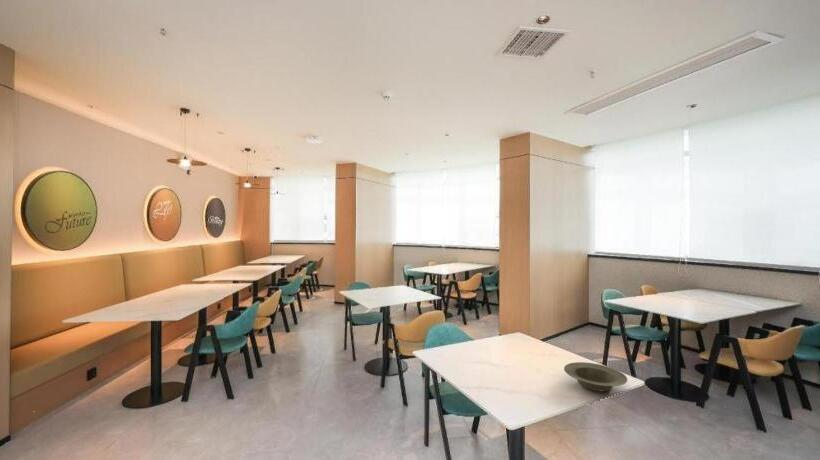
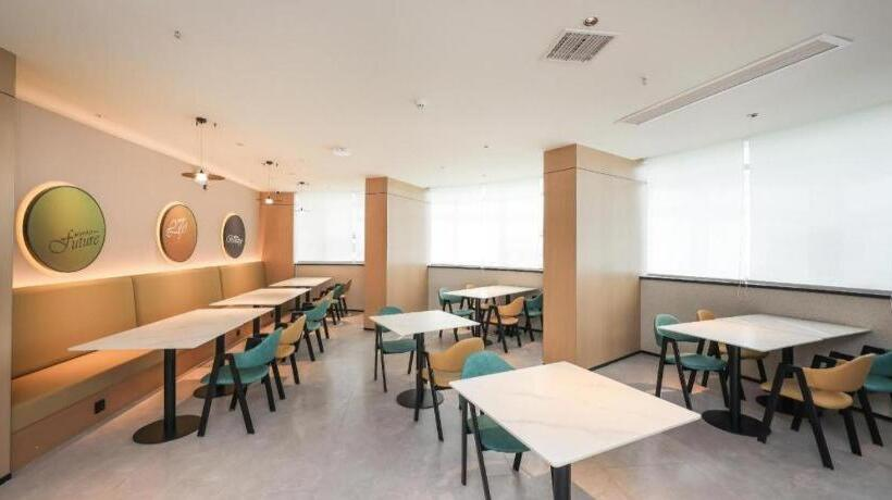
- bowl [563,361,628,392]
